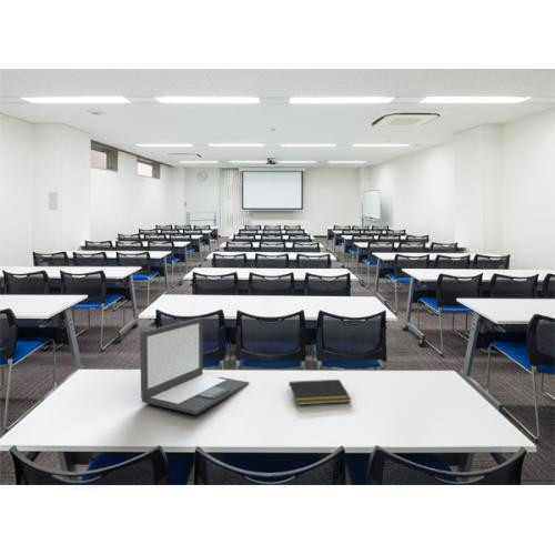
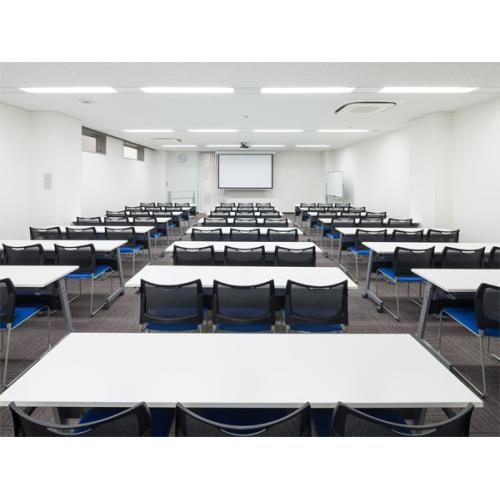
- notepad [286,379,352,406]
- laptop [139,316,250,415]
